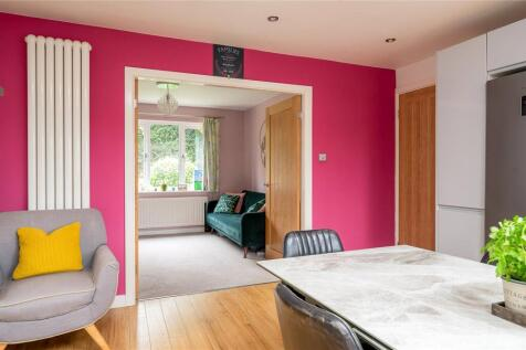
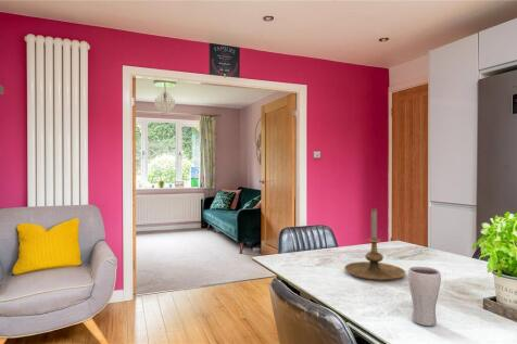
+ candle holder [343,207,406,281]
+ drinking glass [407,266,442,327]
